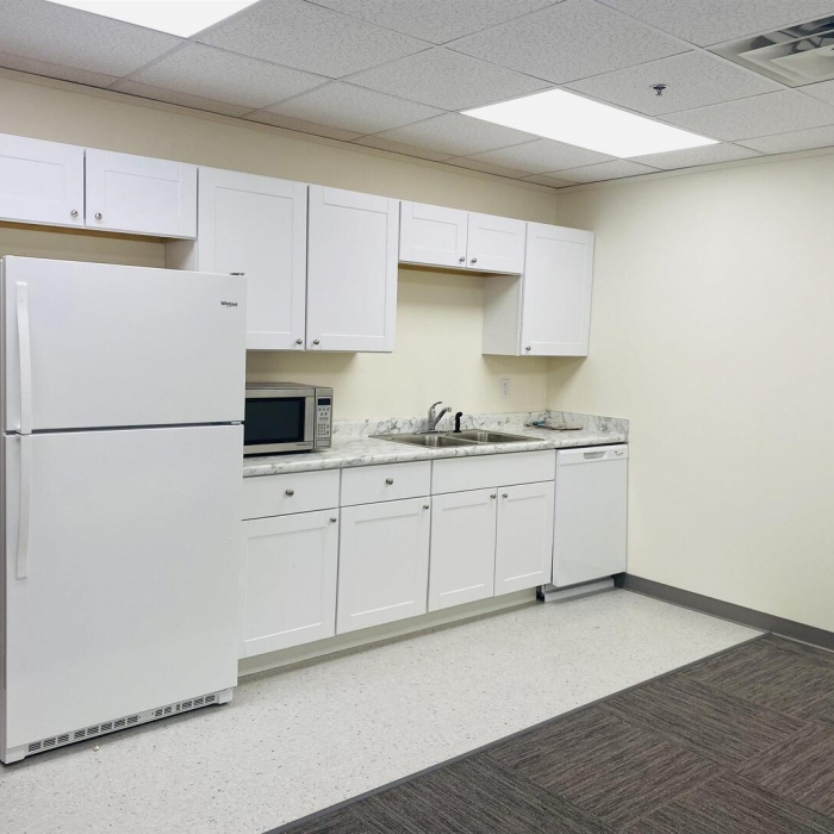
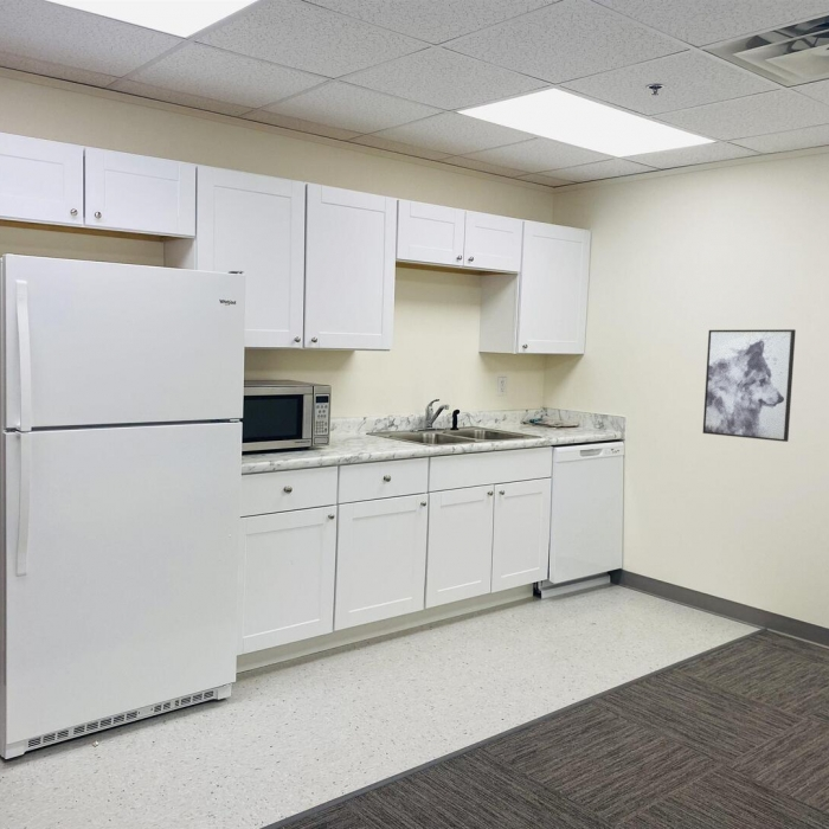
+ wall art [702,328,797,443]
